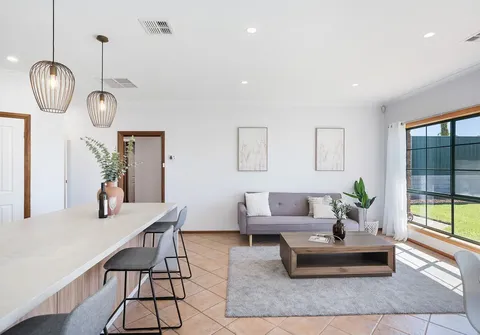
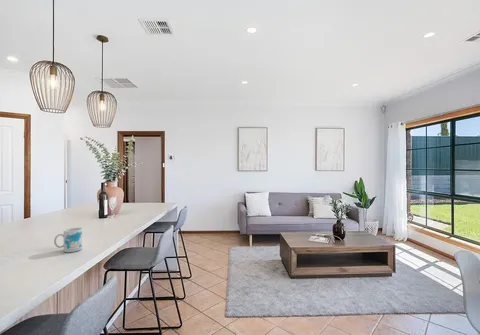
+ mug [53,227,83,253]
